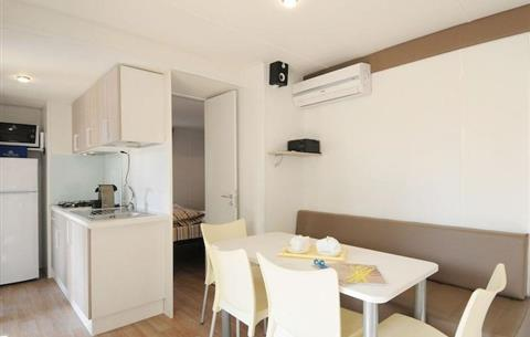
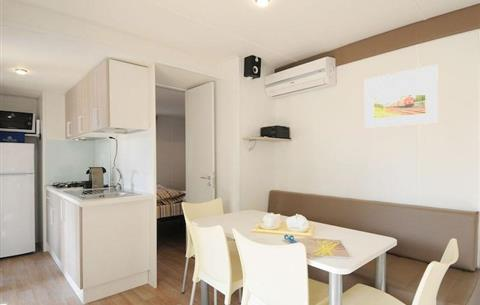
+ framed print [364,64,439,129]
